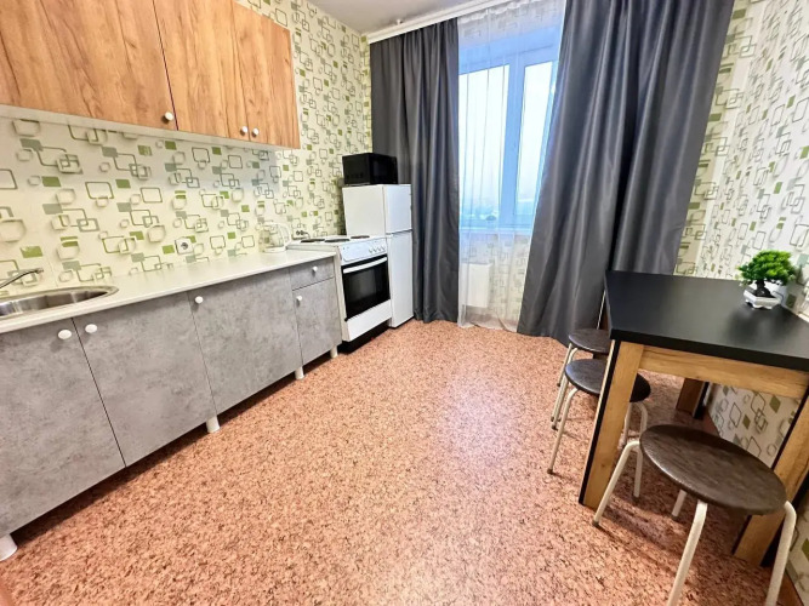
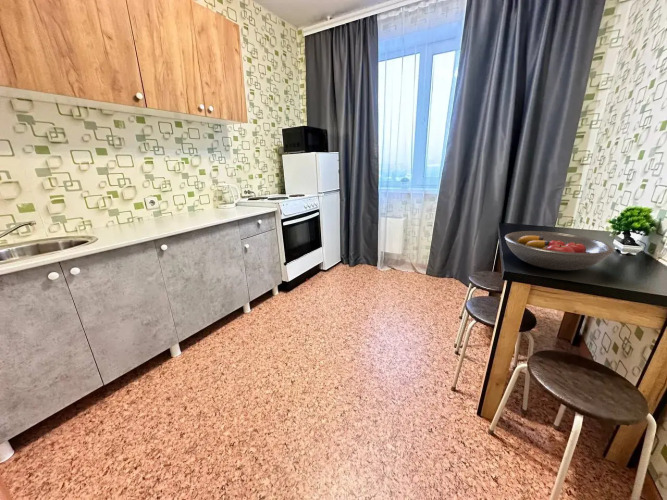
+ fruit bowl [504,230,615,271]
